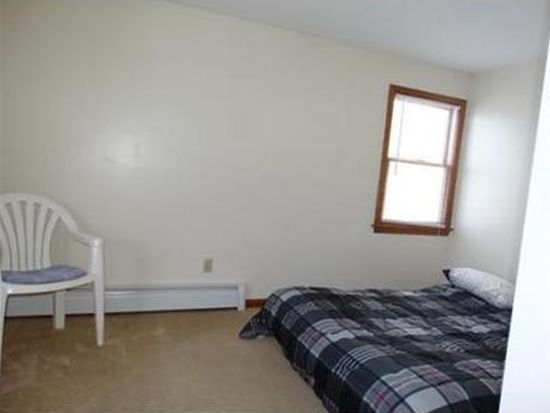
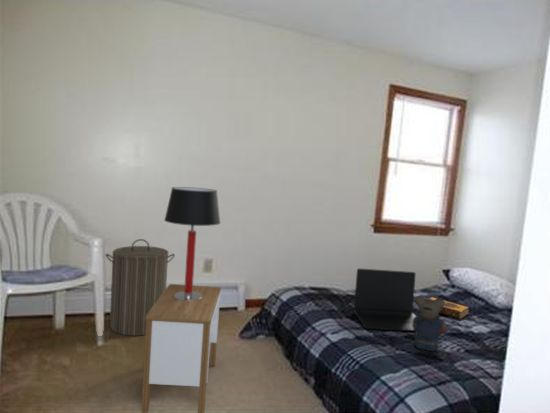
+ hardback book [427,296,470,320]
+ laundry hamper [105,238,176,337]
+ laptop [353,268,417,332]
+ table lamp [163,186,221,301]
+ nightstand [140,283,222,413]
+ teddy bear [412,295,449,352]
